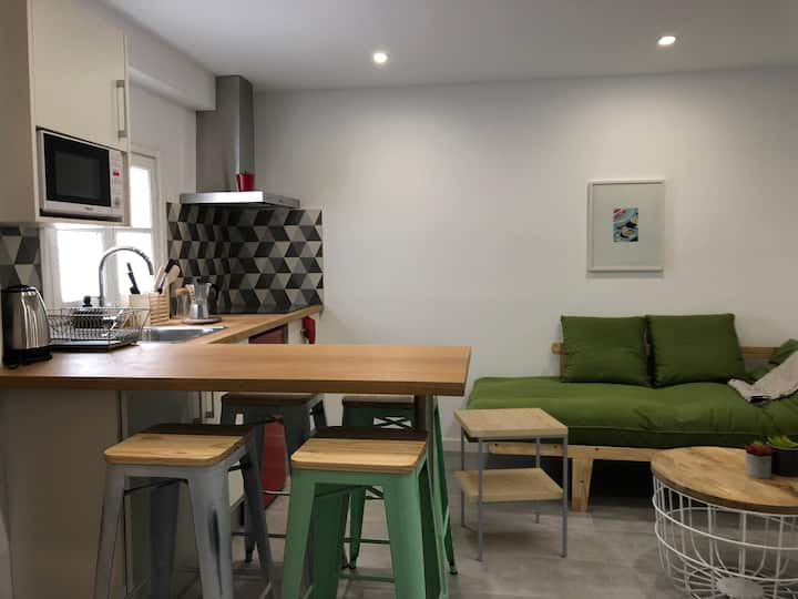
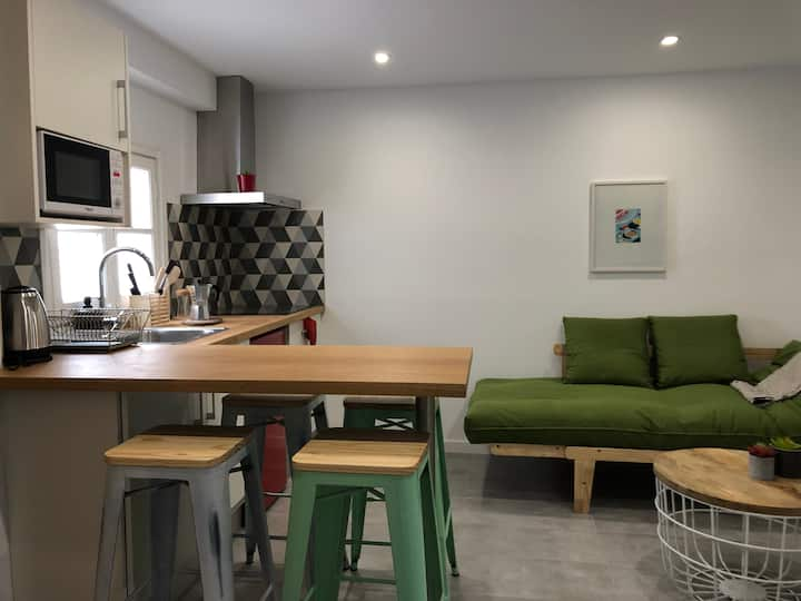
- side table [452,407,569,562]
